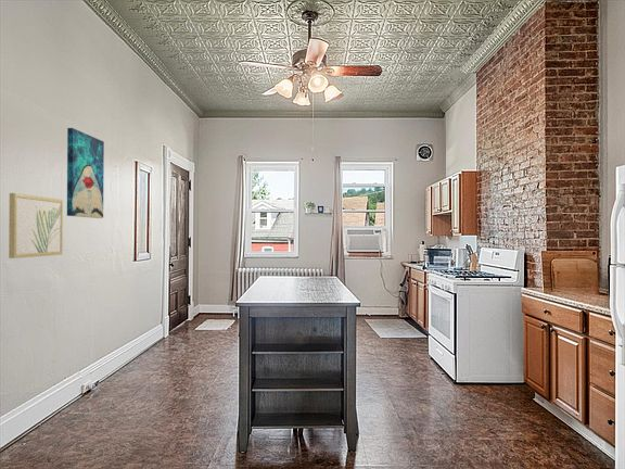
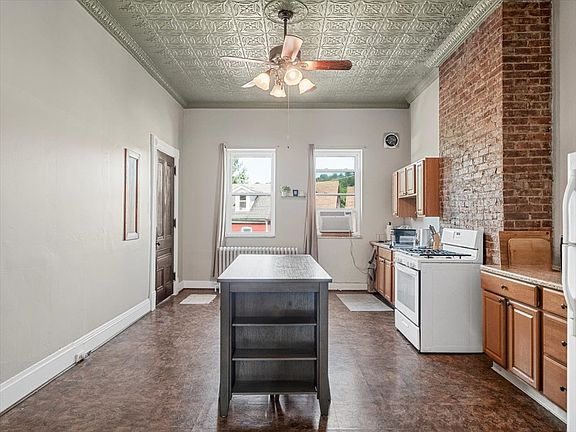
- wall art [66,127,105,219]
- wall art [8,192,64,259]
